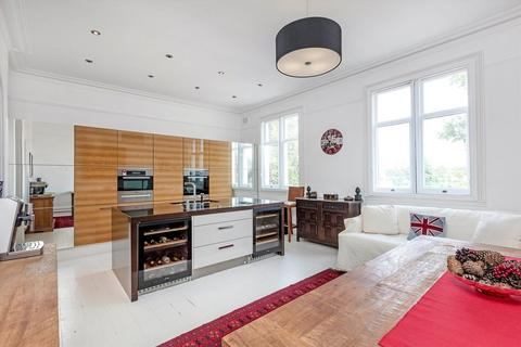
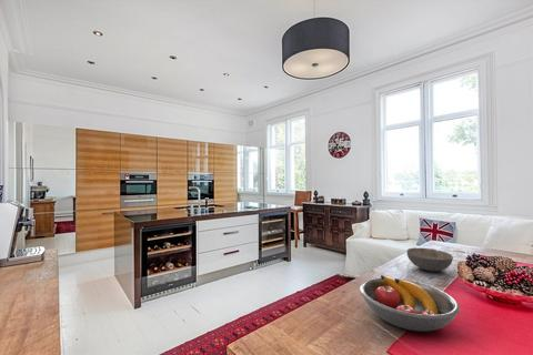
+ bowl [405,246,454,273]
+ fruit bowl [359,274,461,333]
